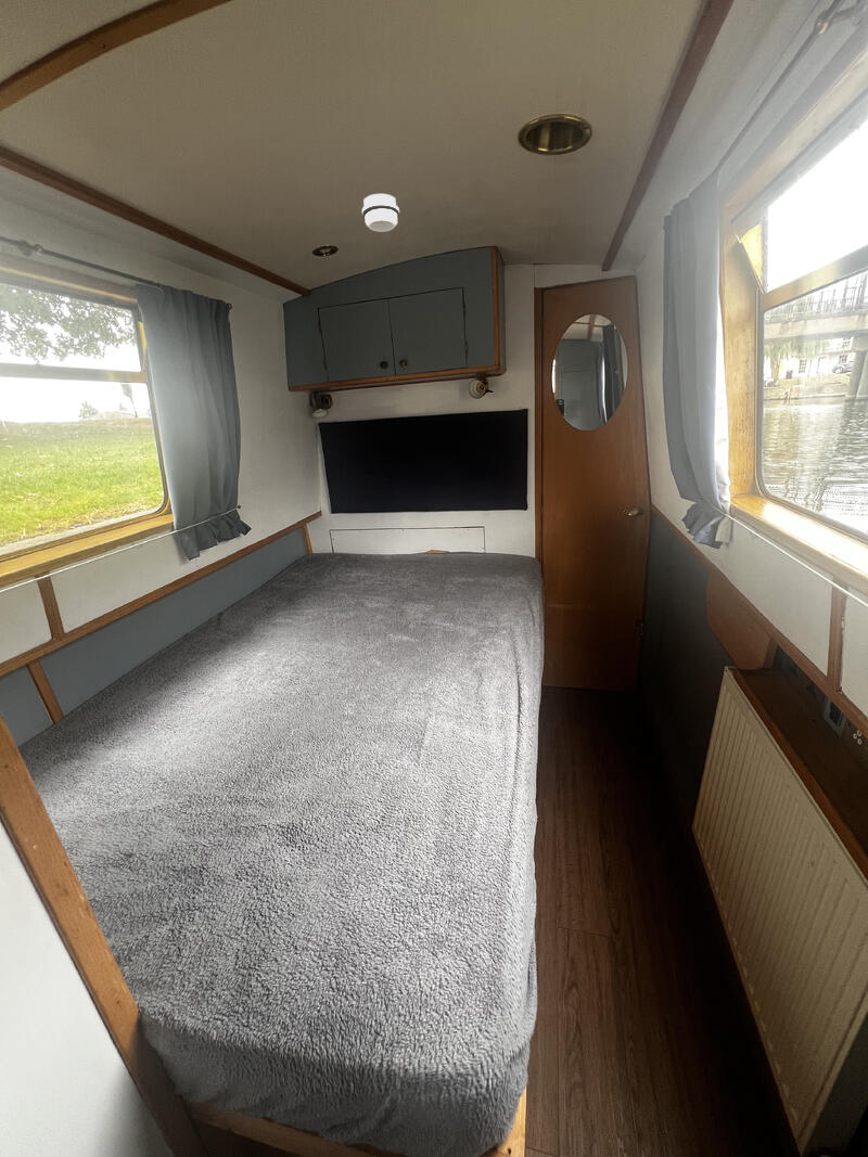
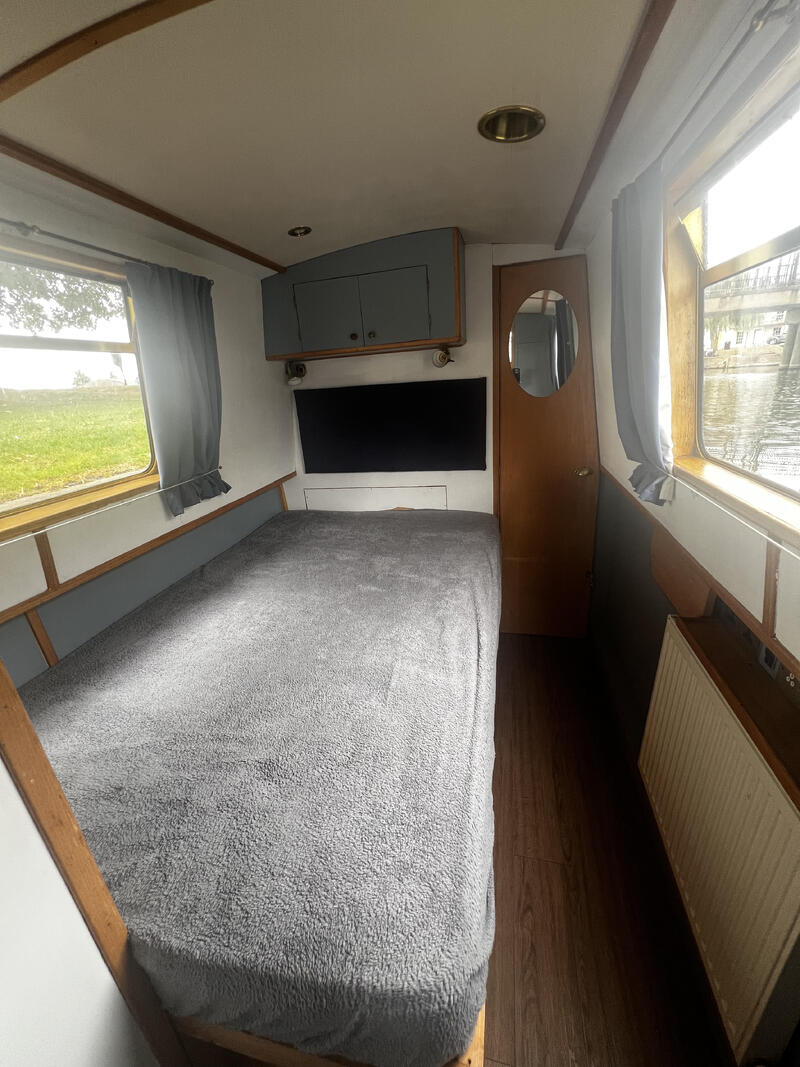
- smoke detector [361,193,400,233]
